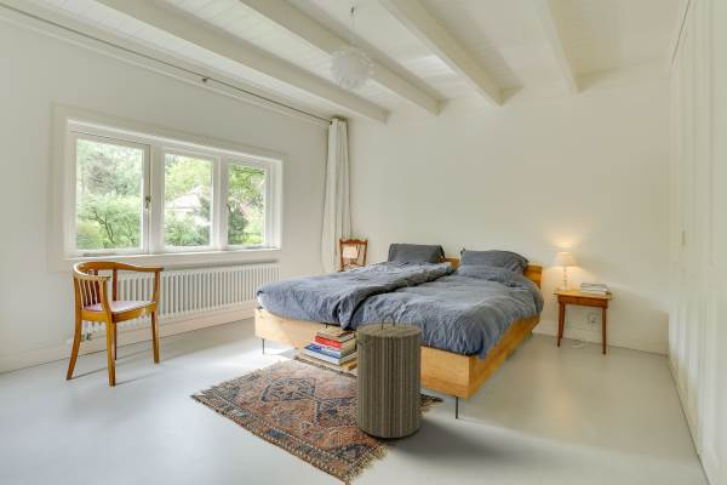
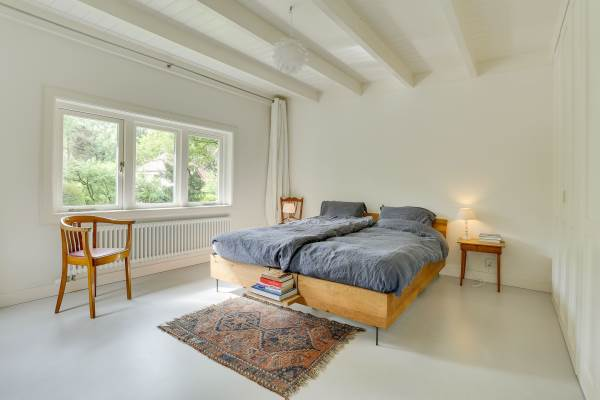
- laundry hamper [355,313,423,439]
